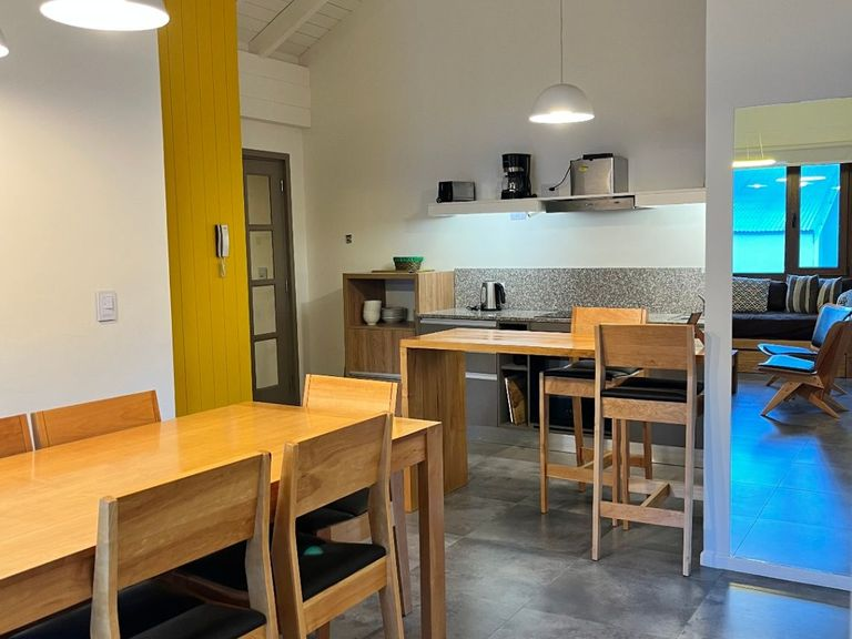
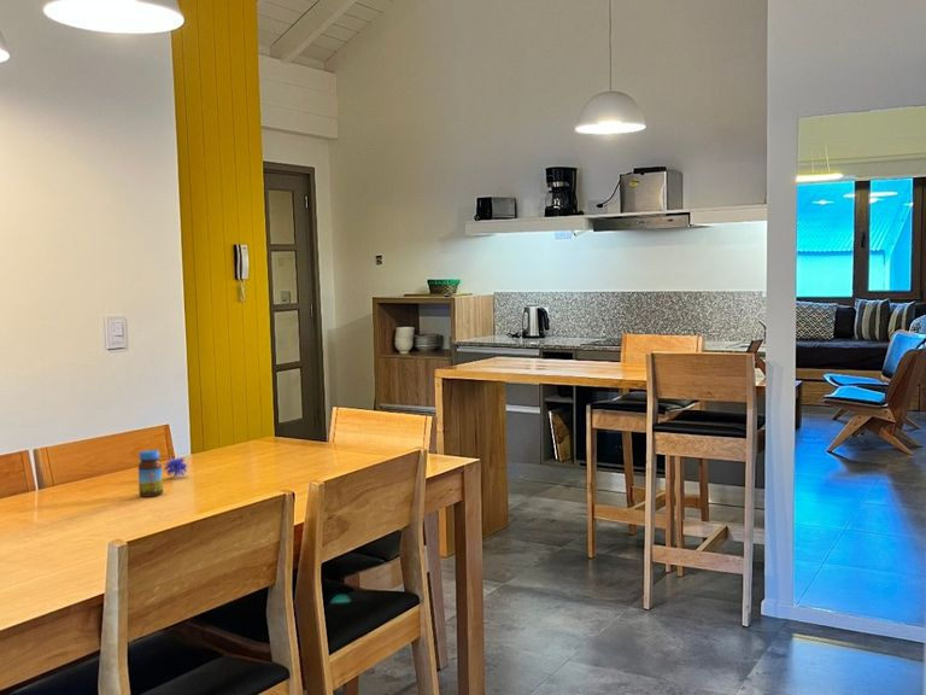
+ jar [137,449,164,498]
+ succulent plant [163,456,189,479]
